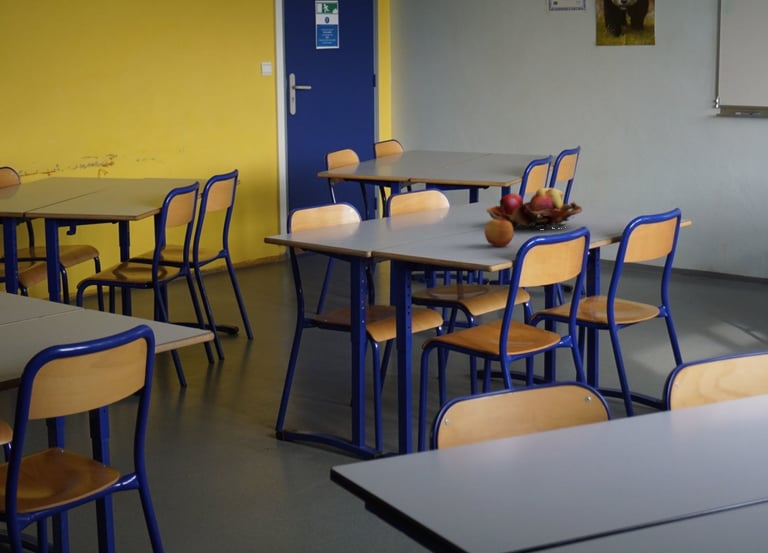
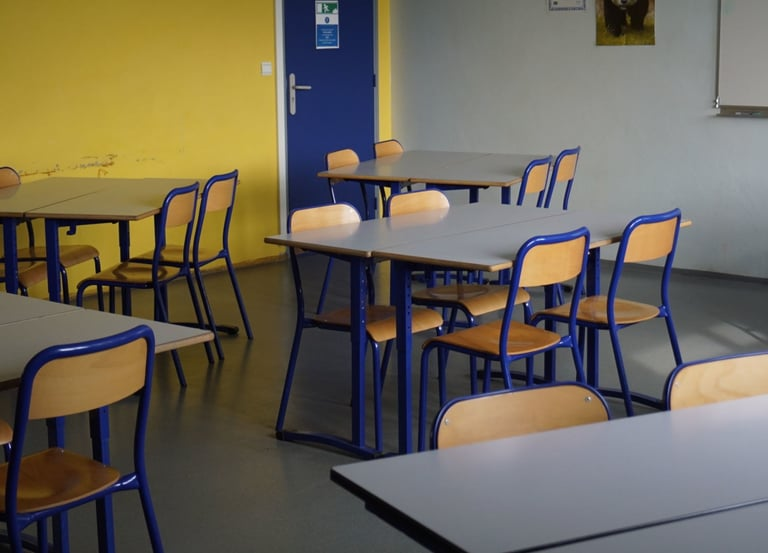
- apple [484,216,515,247]
- fruit basket [486,187,583,230]
